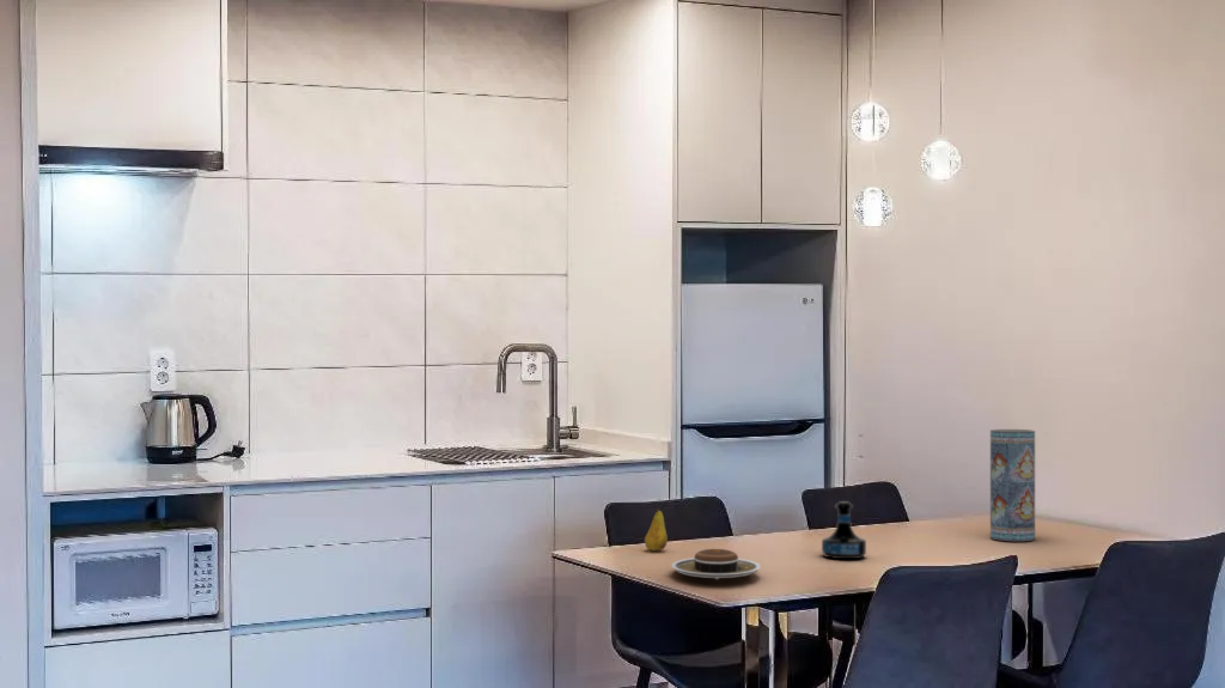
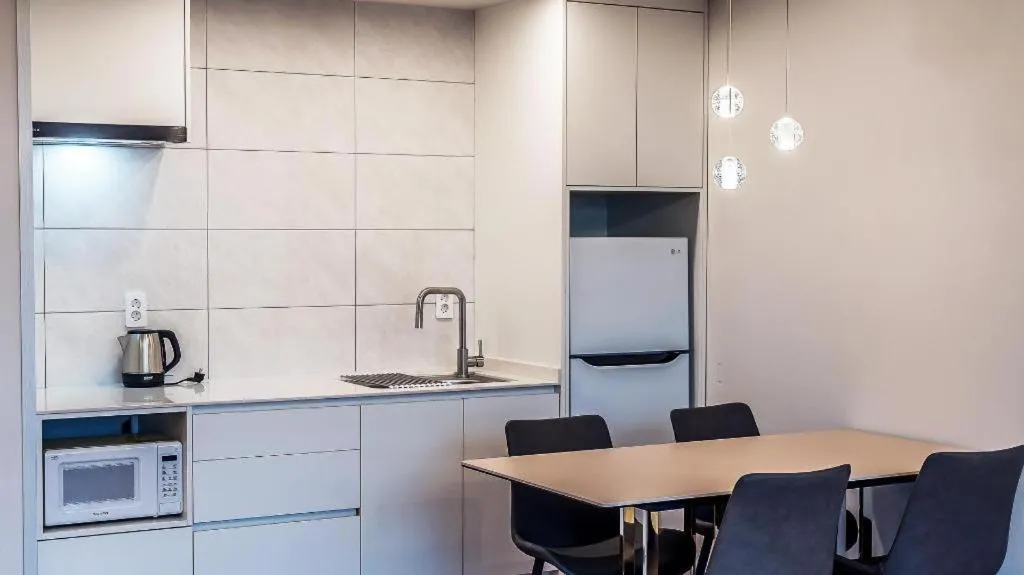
- tequila bottle [821,500,867,560]
- fruit [644,504,669,552]
- vase [989,428,1036,542]
- plate [670,548,762,580]
